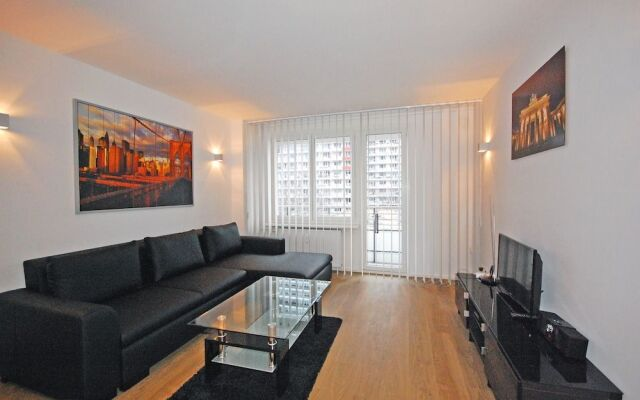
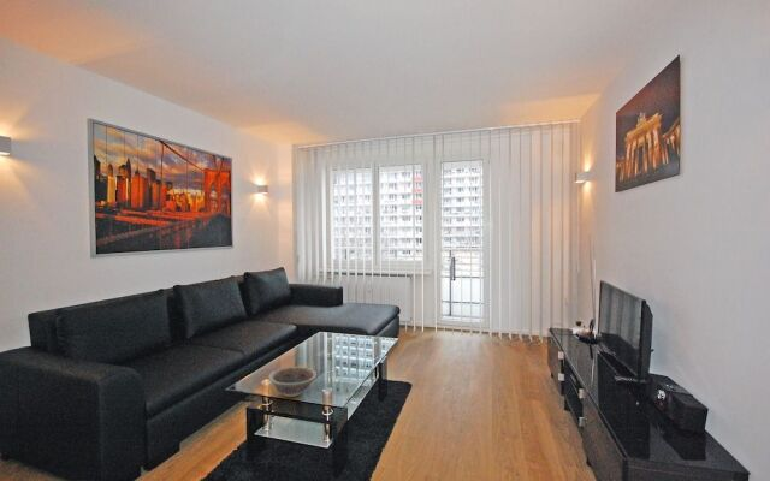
+ decorative bowl [267,366,318,398]
